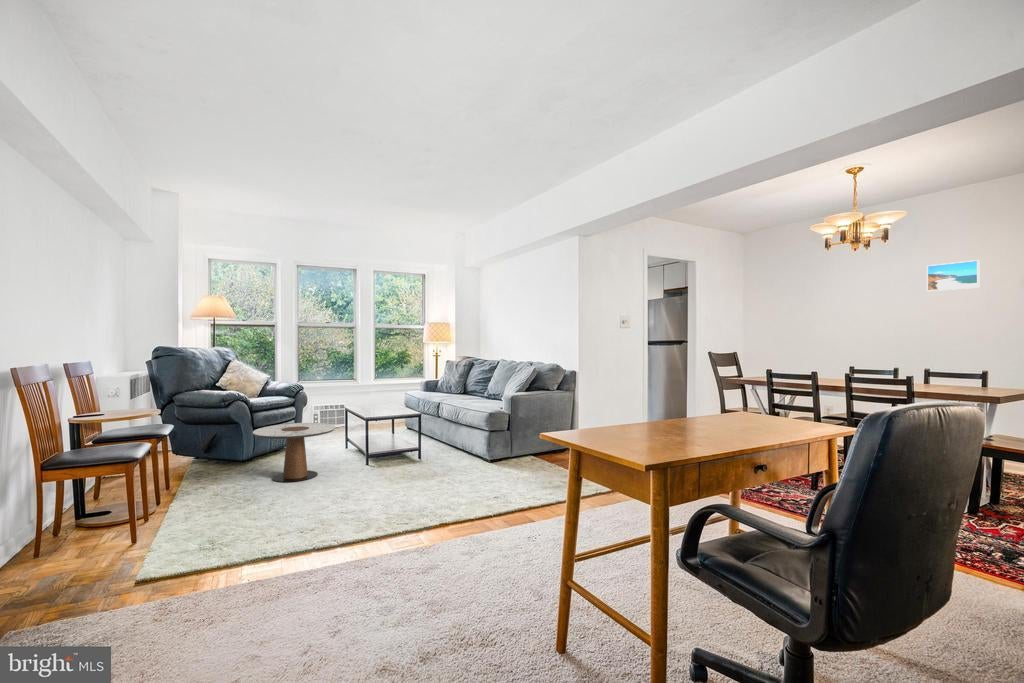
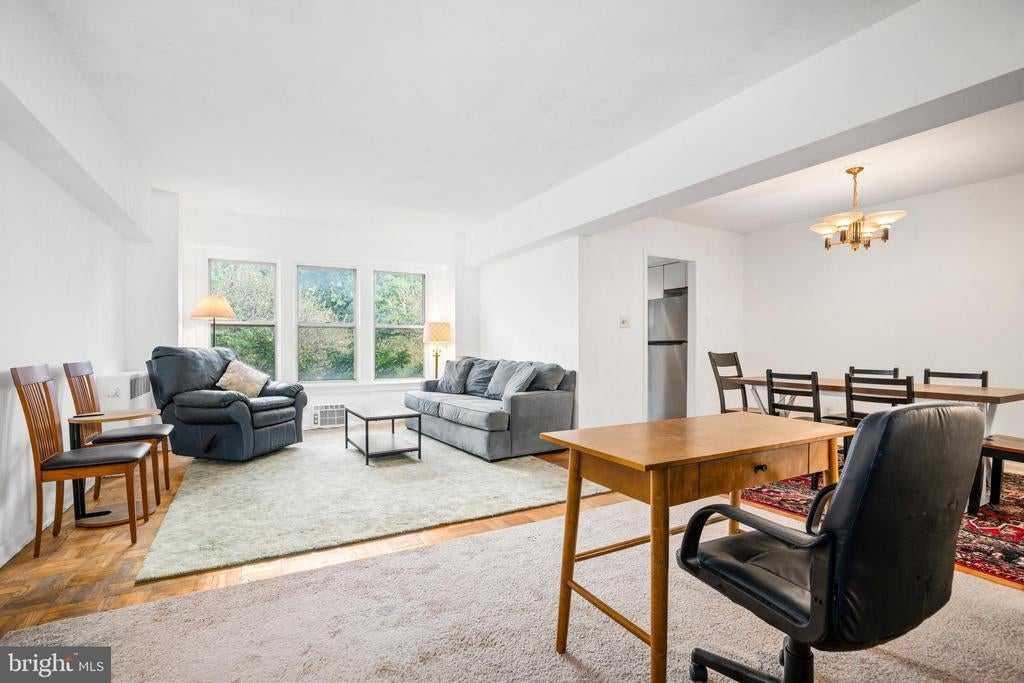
- side table [252,422,337,483]
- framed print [926,259,980,292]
